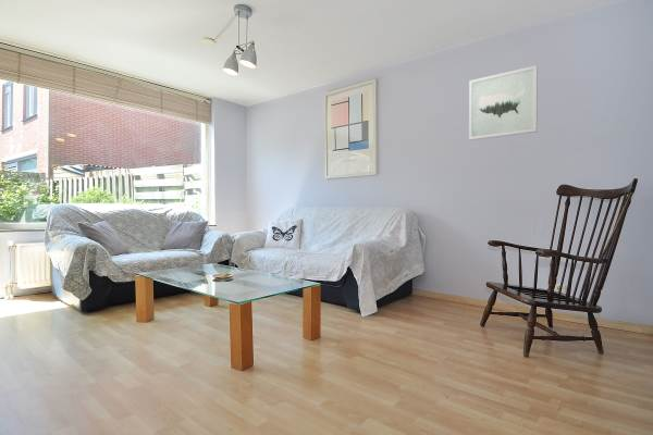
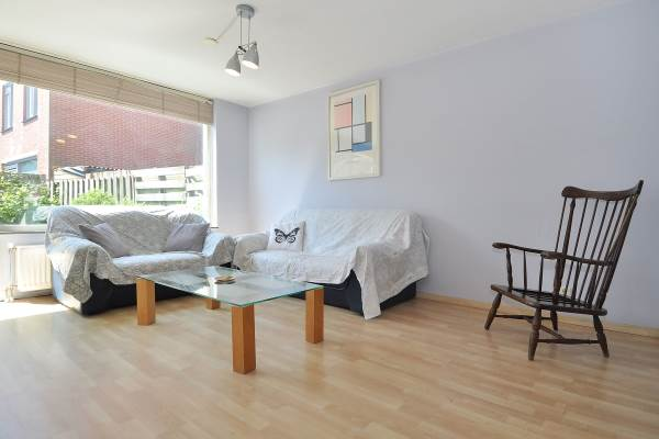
- wall art [468,64,539,141]
